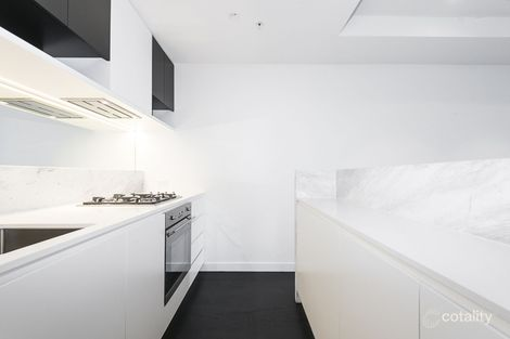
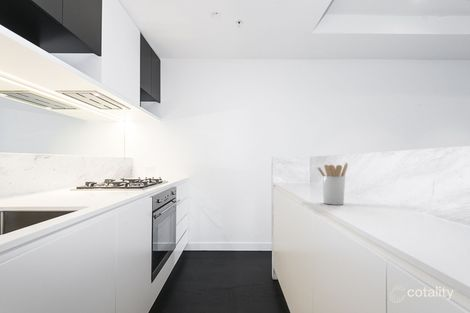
+ utensil holder [317,162,349,206]
